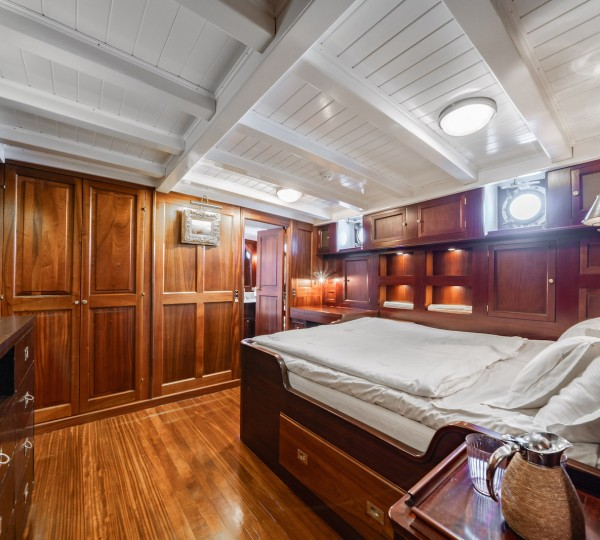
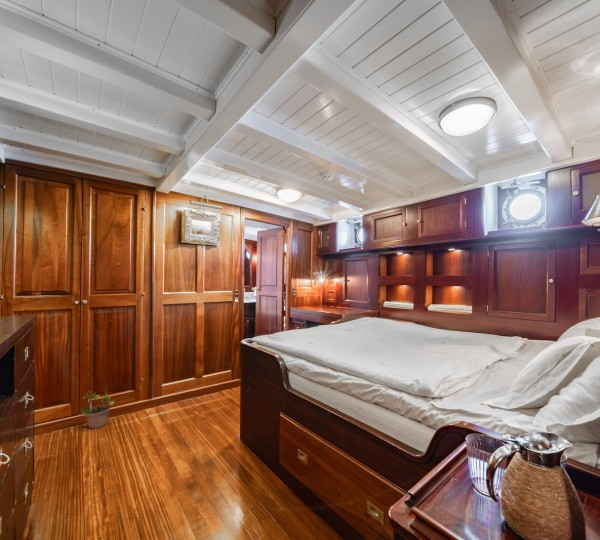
+ potted plant [78,386,116,430]
